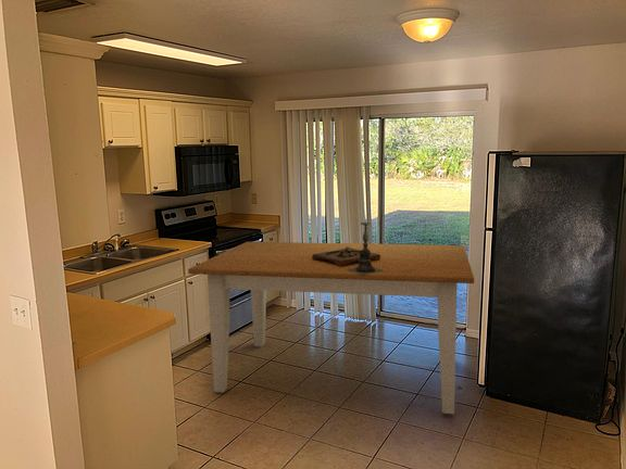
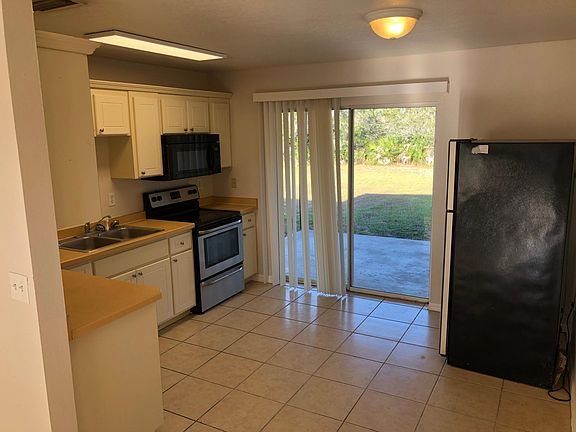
- table [187,241,475,415]
- wooden tray [312,246,380,267]
- candle holder [347,215,385,275]
